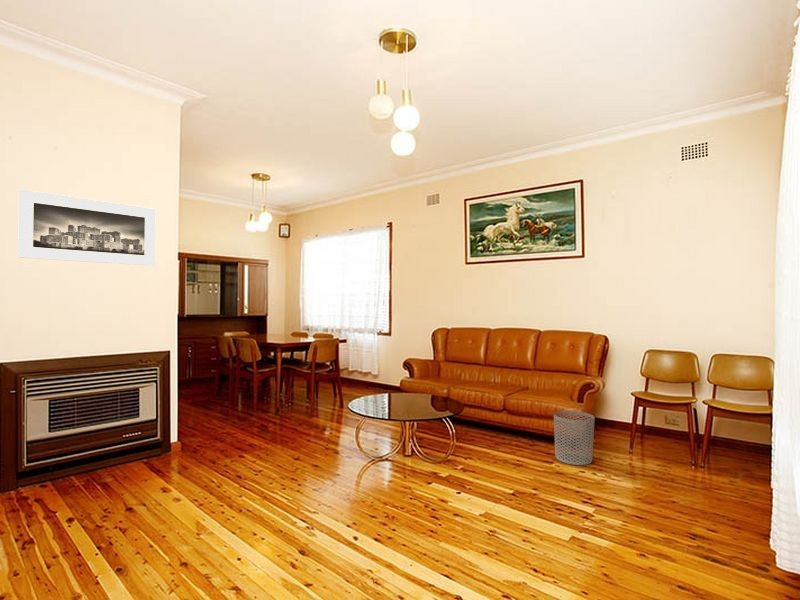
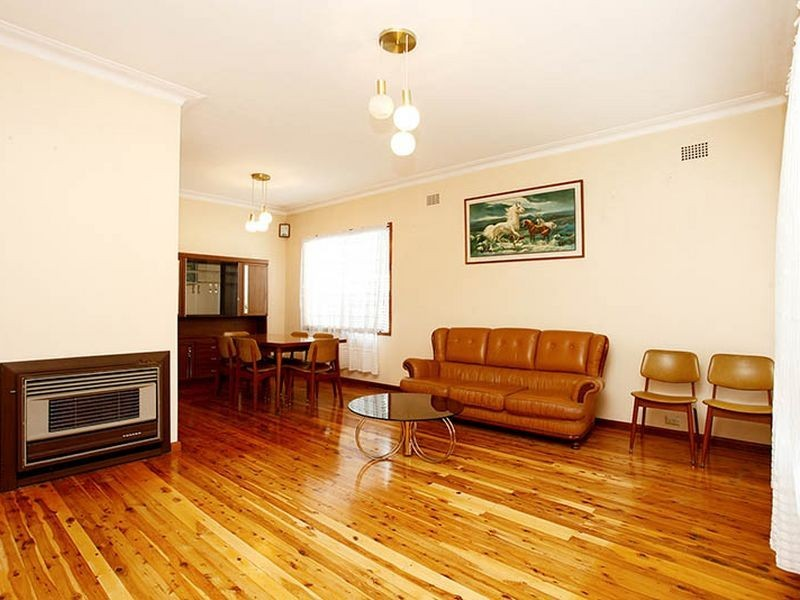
- waste bin [553,410,595,466]
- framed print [17,188,156,267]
